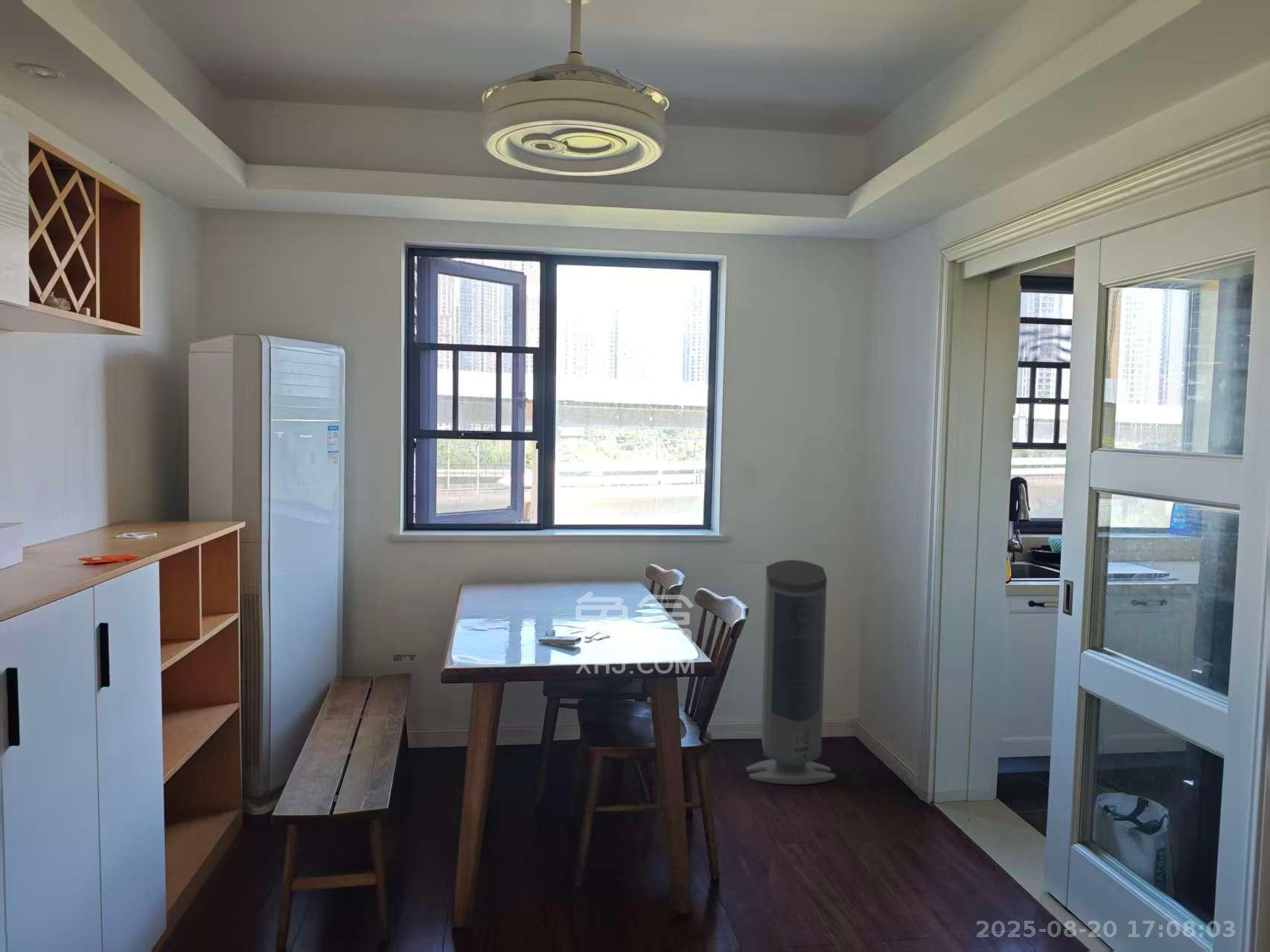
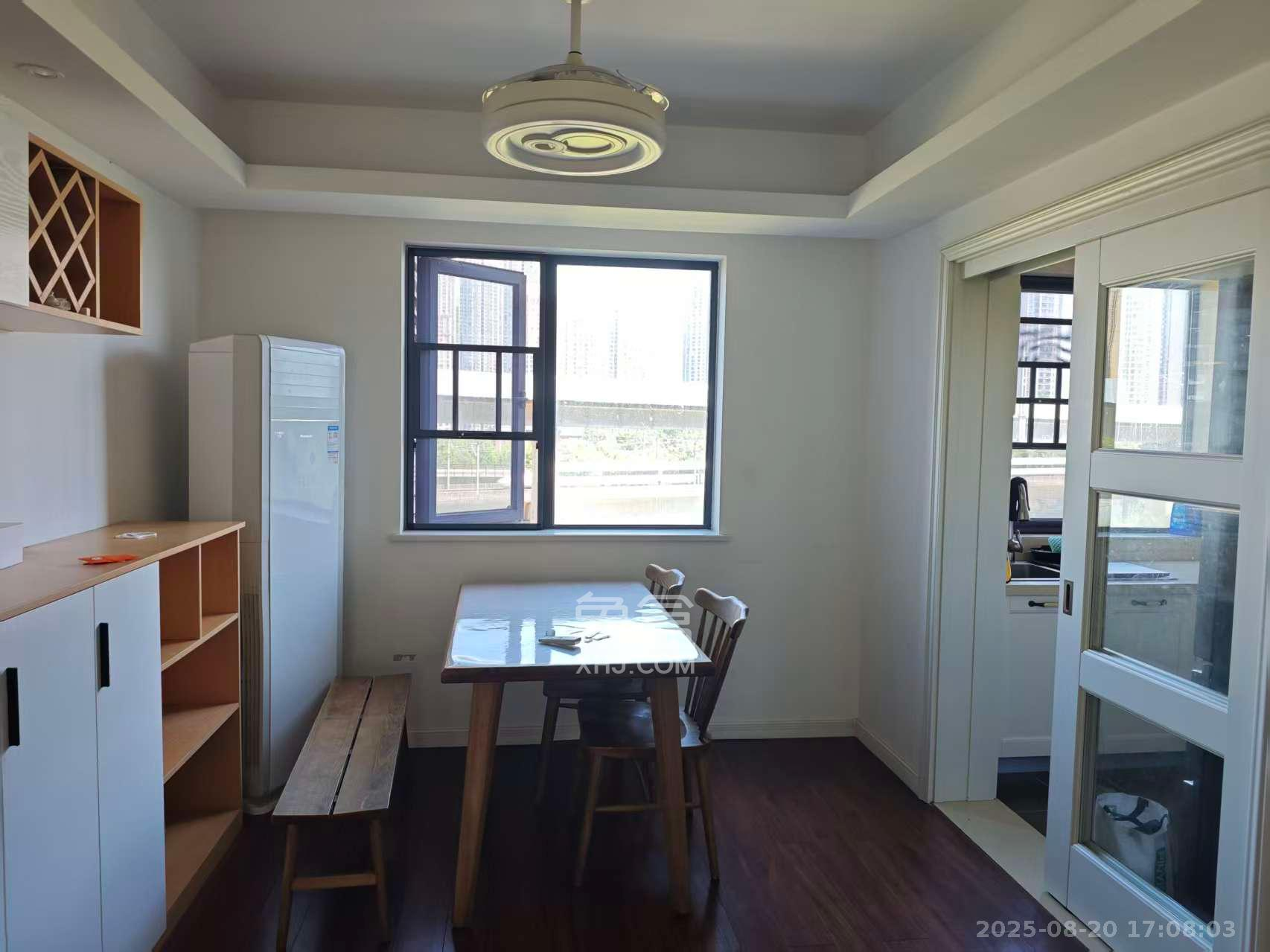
- air purifier [745,559,837,785]
